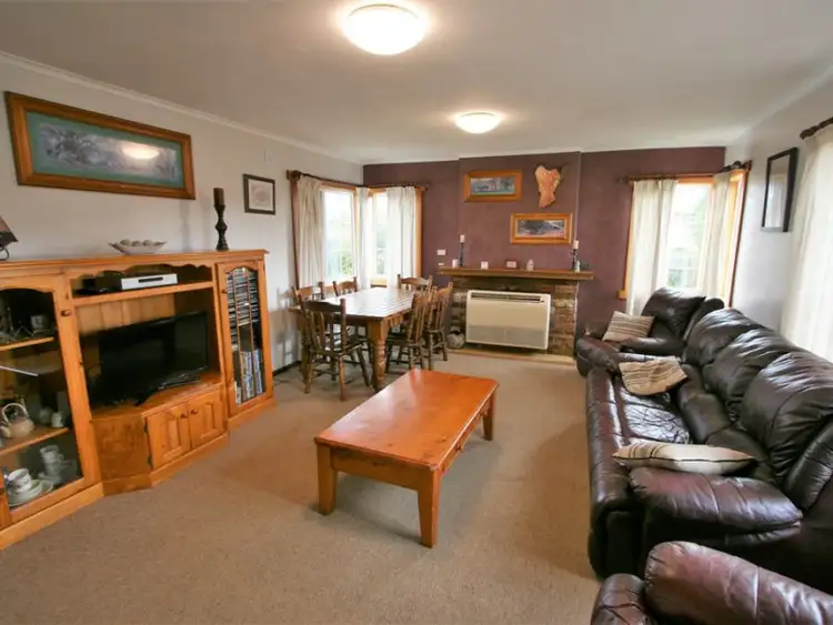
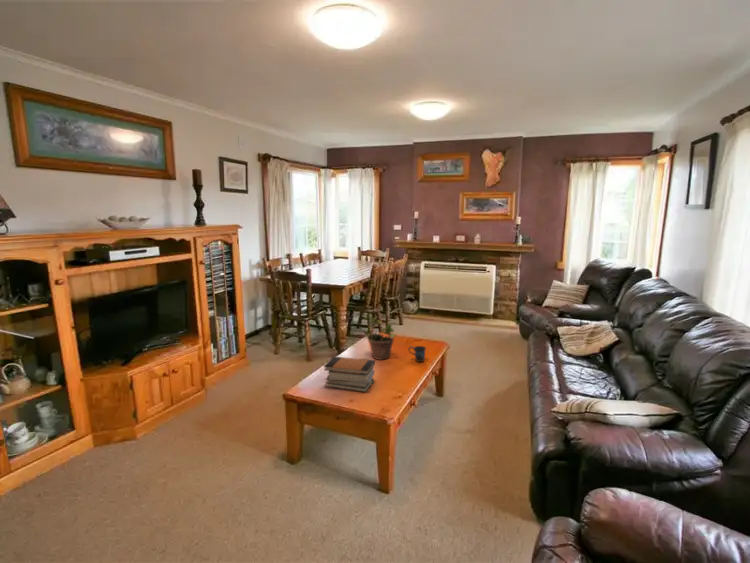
+ potted plant [361,312,397,361]
+ book stack [323,356,376,393]
+ mug [407,345,427,363]
